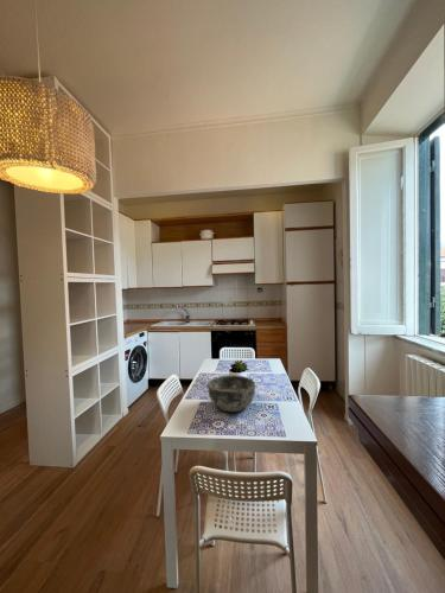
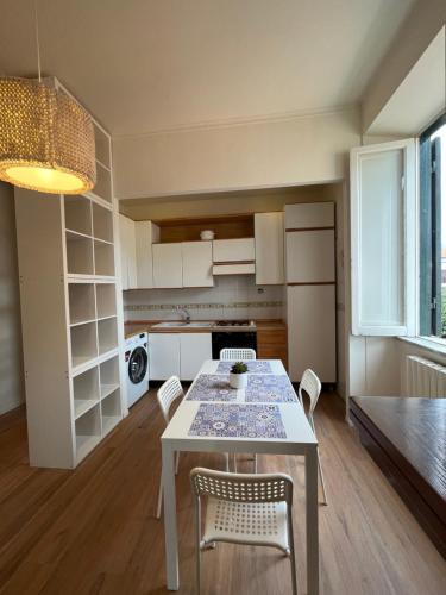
- bowl [206,375,256,413]
